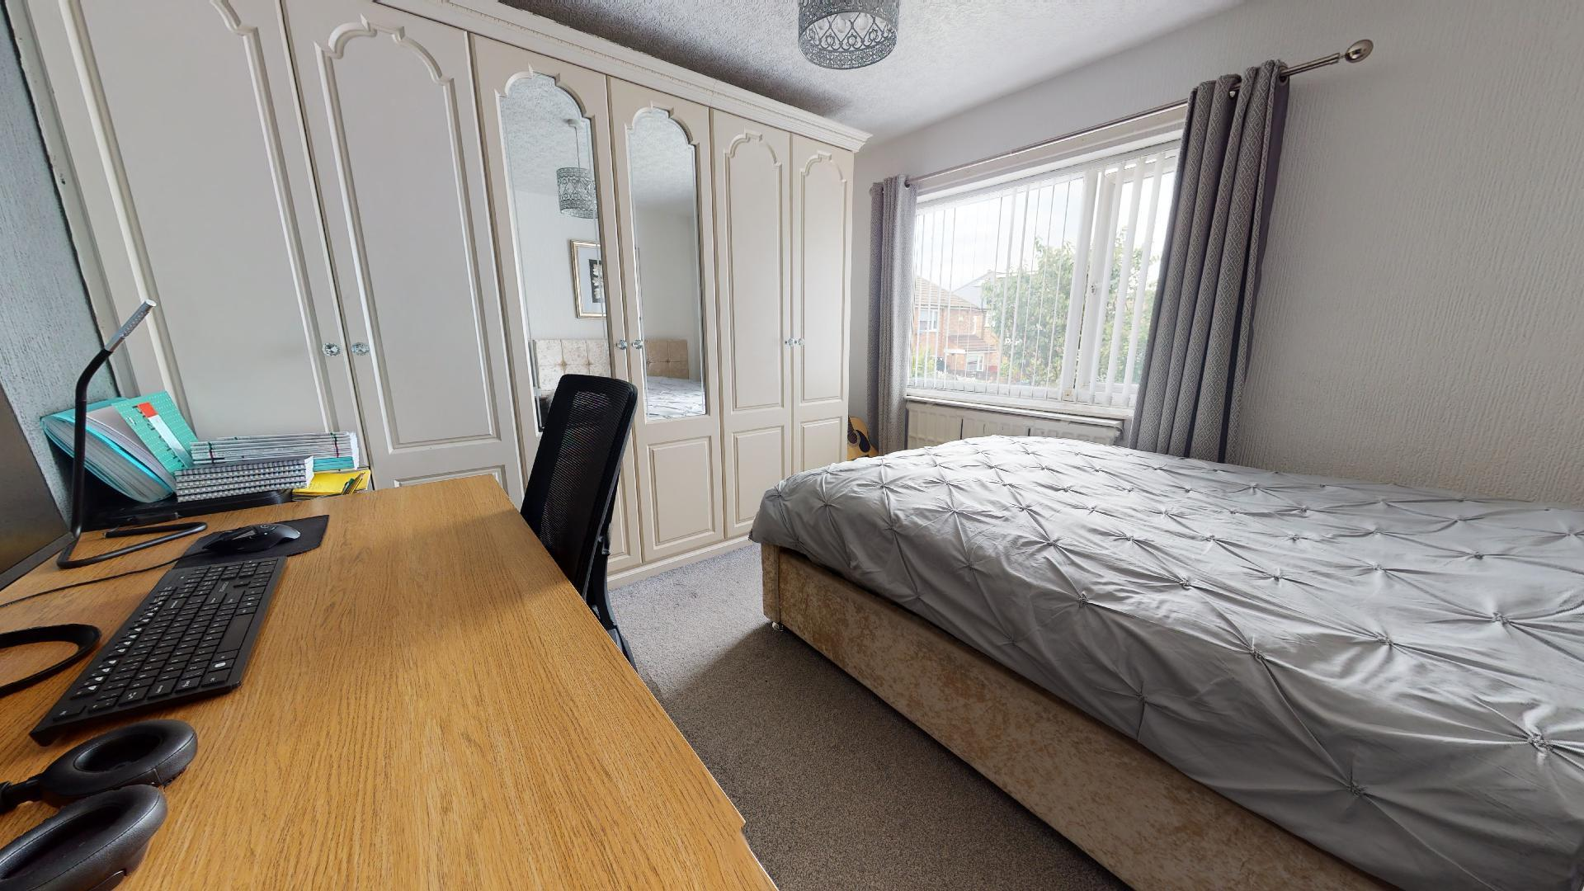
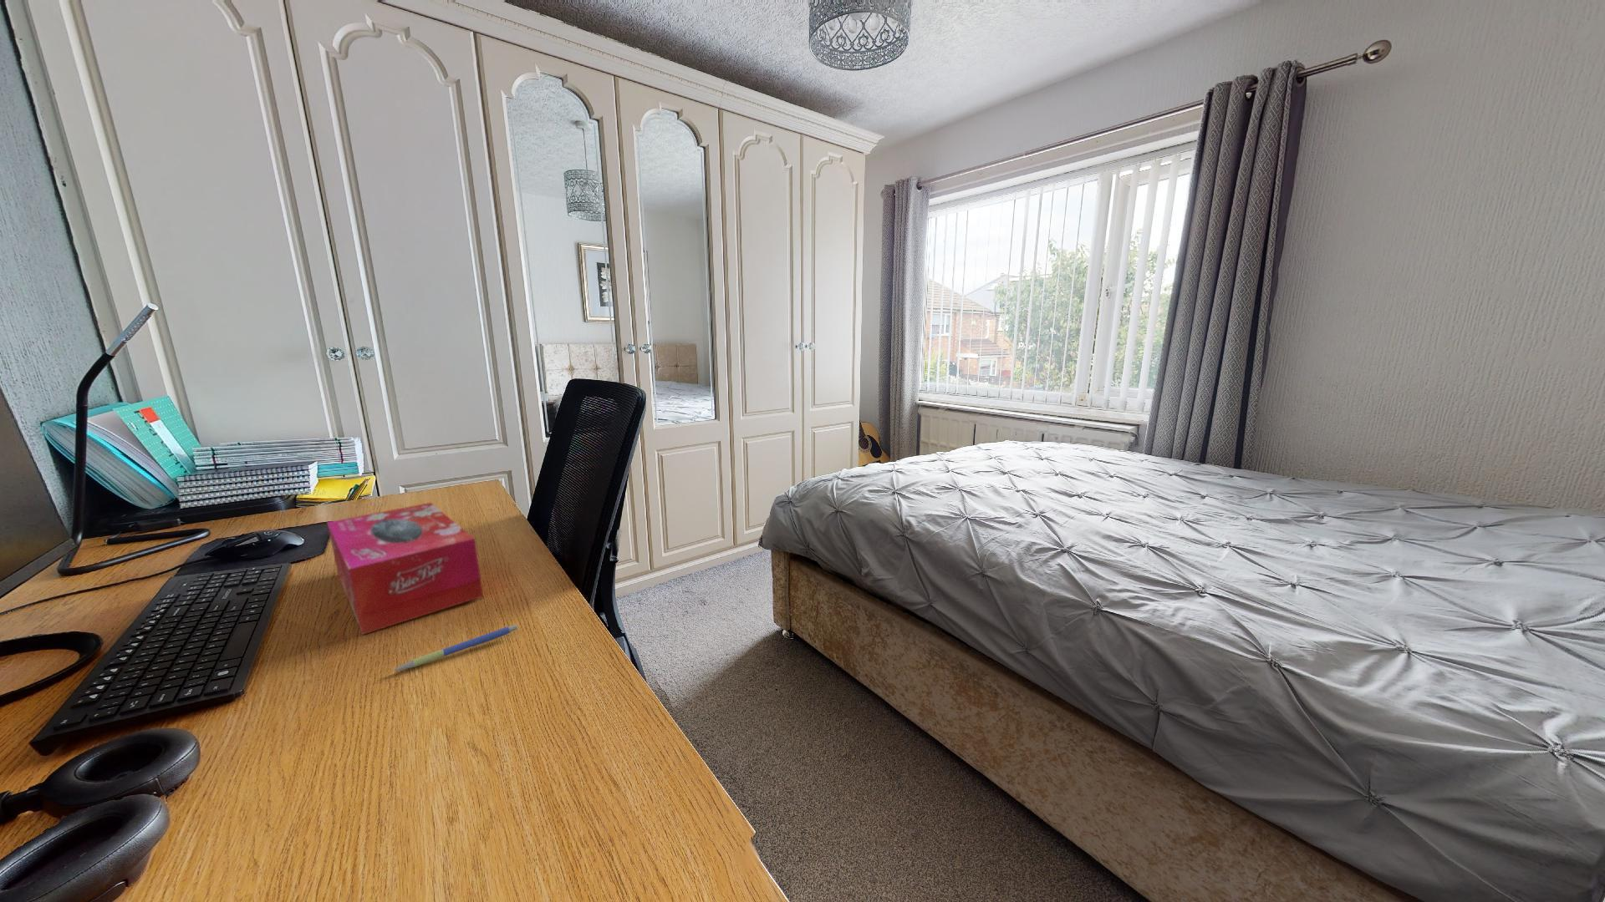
+ pen [392,623,518,672]
+ tissue box [326,502,484,635]
